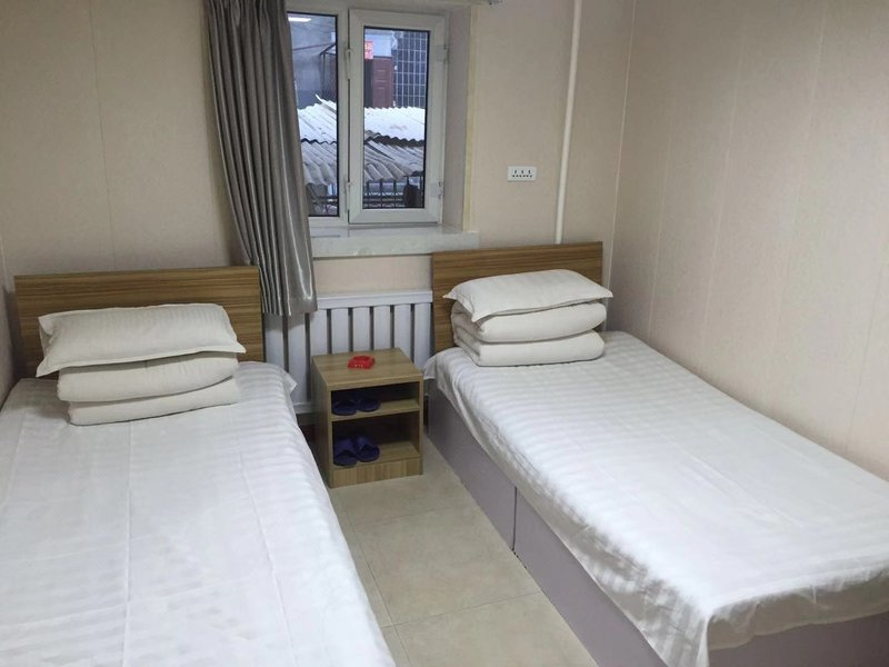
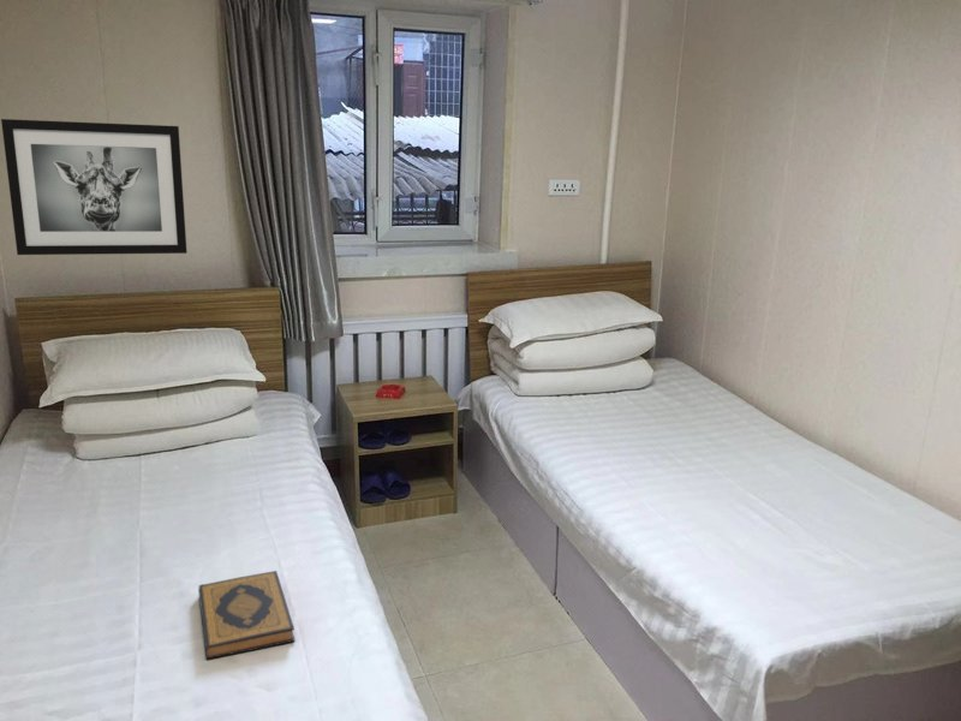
+ hardback book [197,570,296,660]
+ wall art [0,118,189,256]
